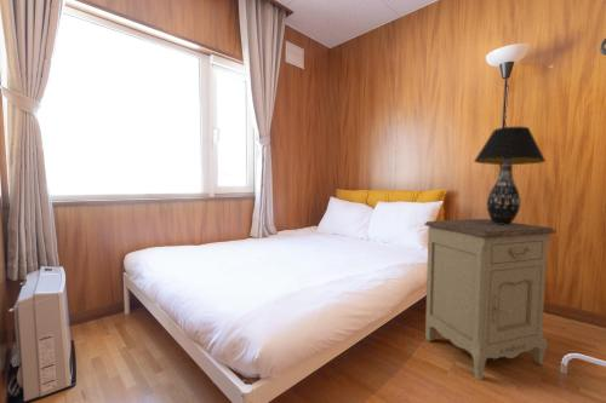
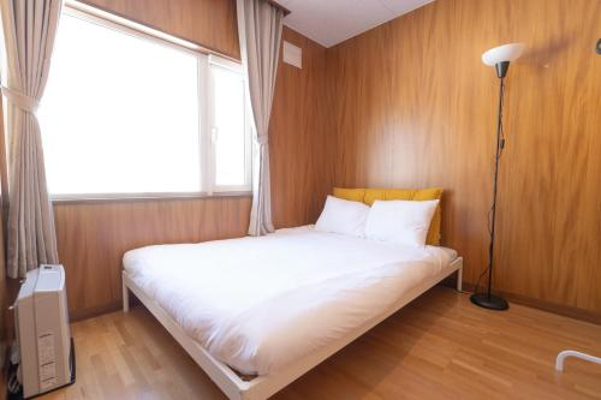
- nightstand [424,218,558,381]
- table lamp [473,126,547,225]
